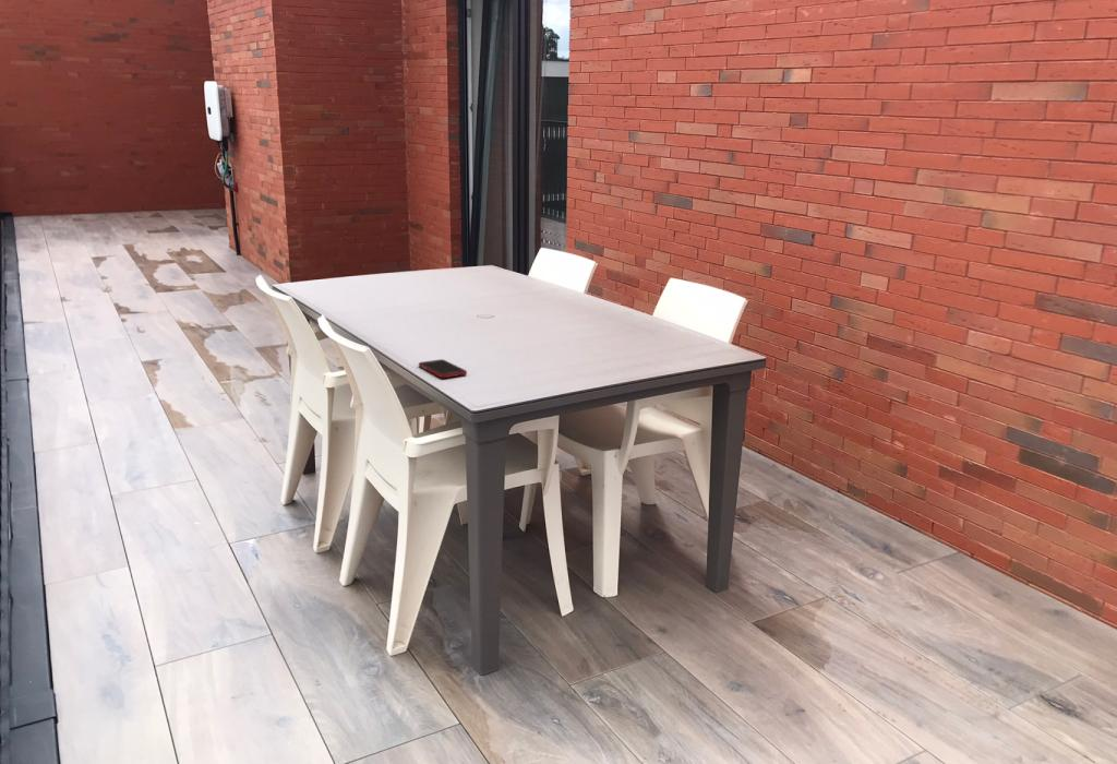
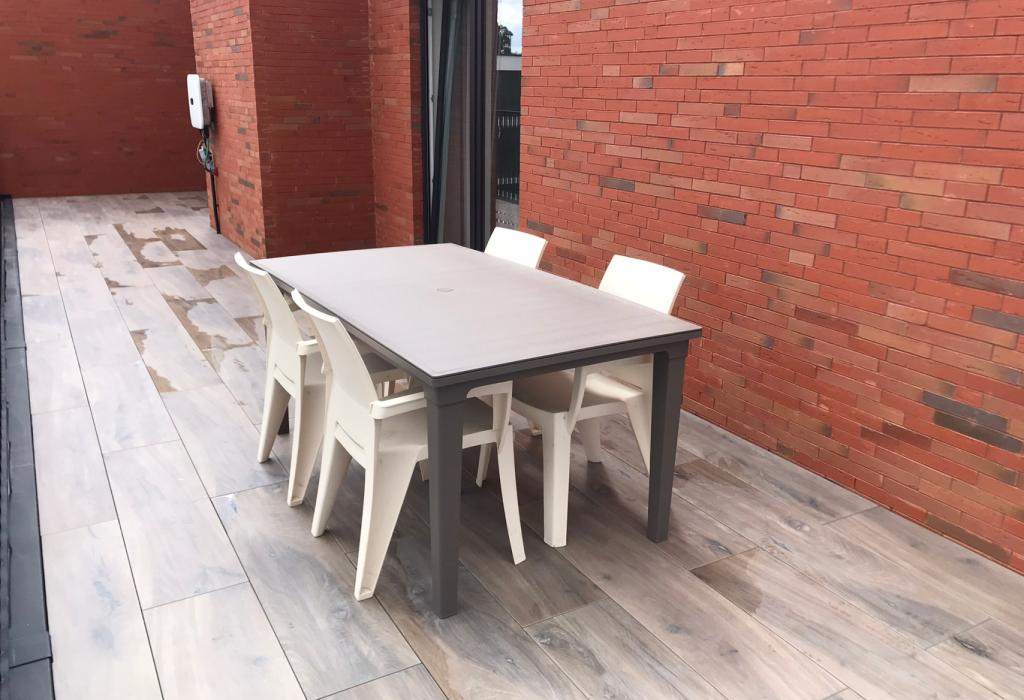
- cell phone [418,358,468,379]
